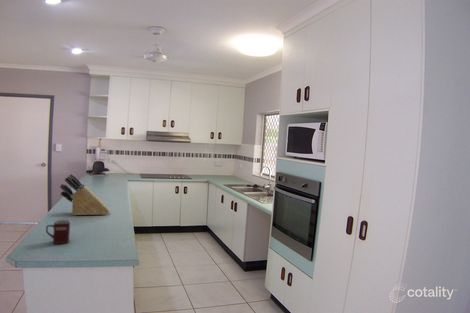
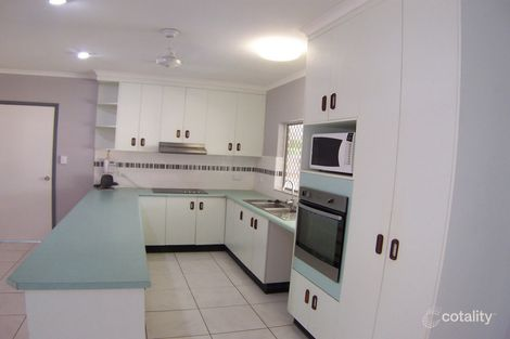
- mug [45,219,71,245]
- knife block [59,173,110,216]
